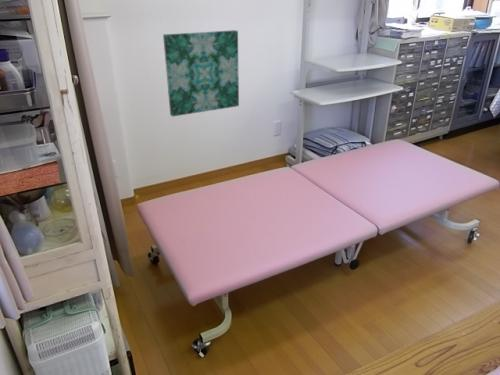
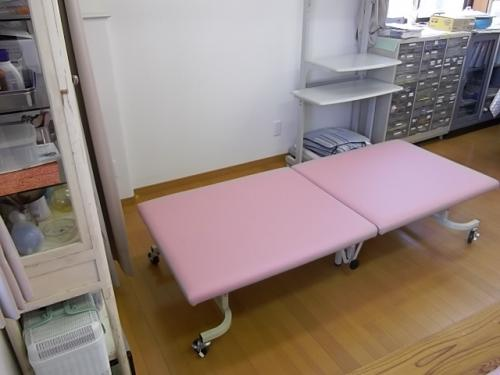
- wall art [162,29,240,117]
